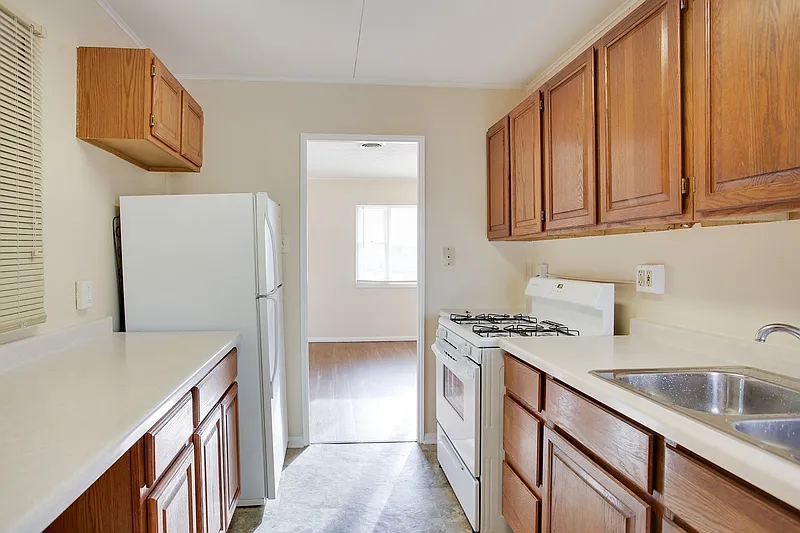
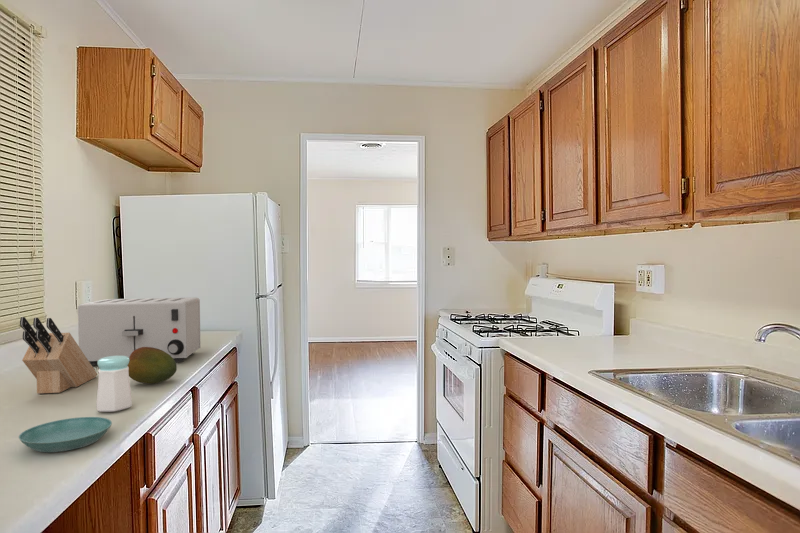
+ saucer [18,416,113,453]
+ knife block [19,316,98,395]
+ fruit [128,347,178,385]
+ salt shaker [95,356,133,413]
+ toaster [77,296,202,366]
